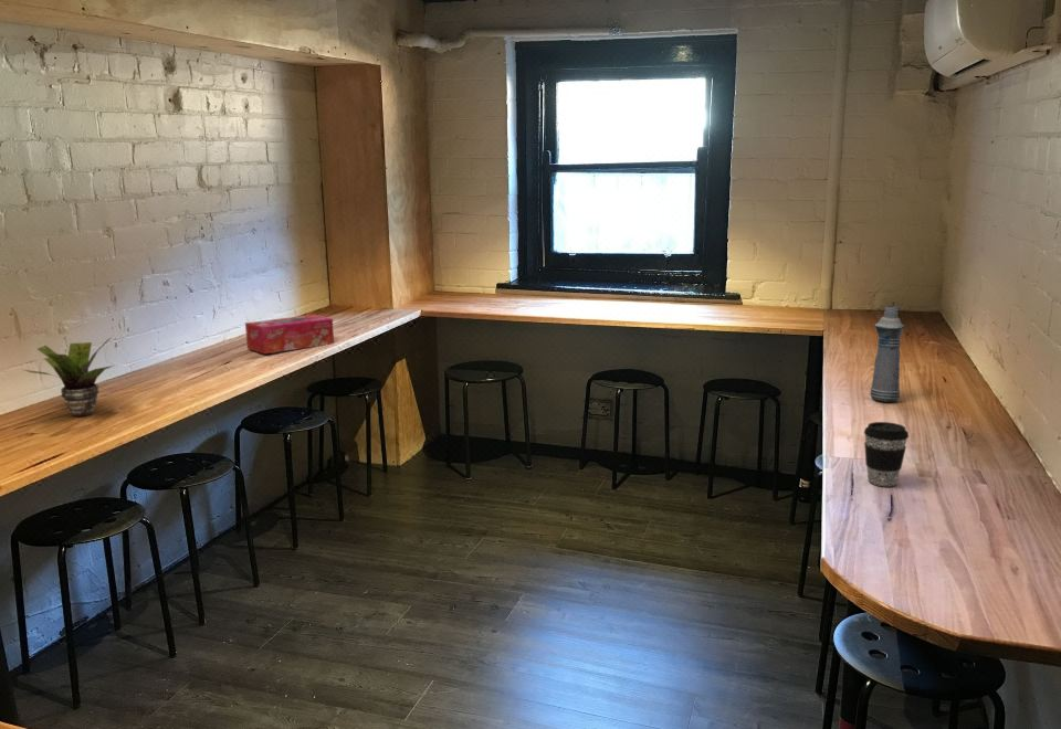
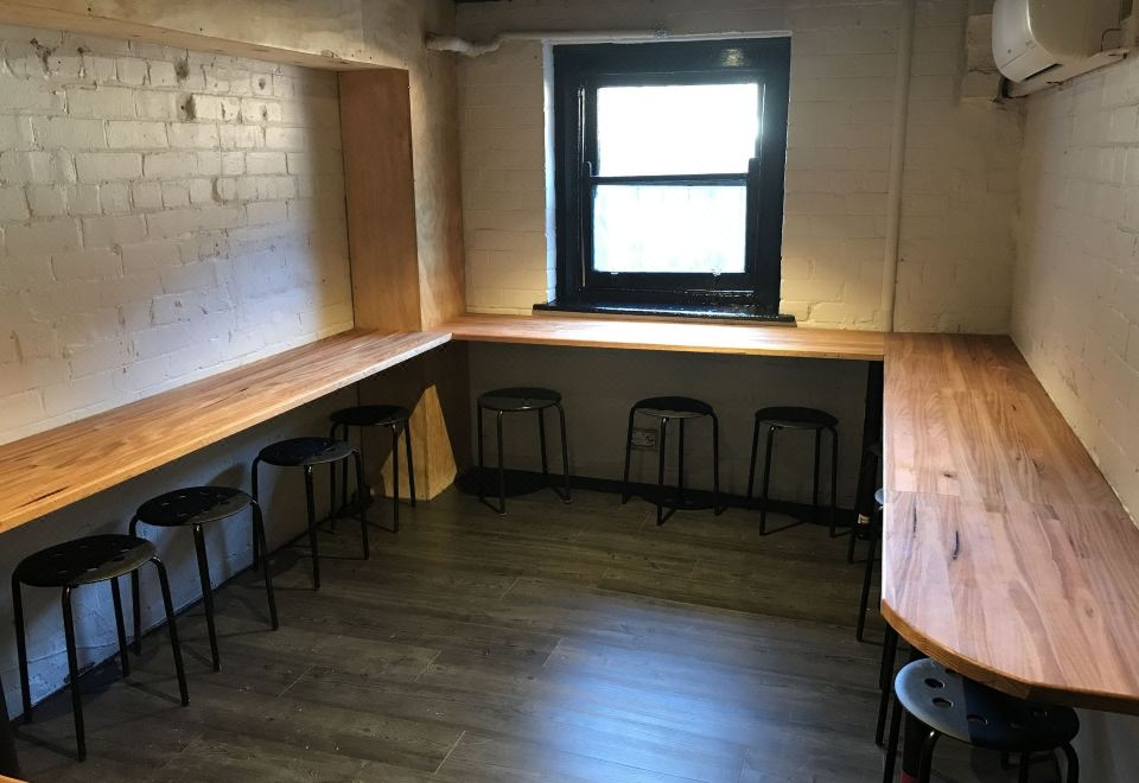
- bottle [869,305,905,403]
- potted plant [23,336,115,418]
- tissue box [244,314,335,355]
- coffee cup [863,421,910,487]
